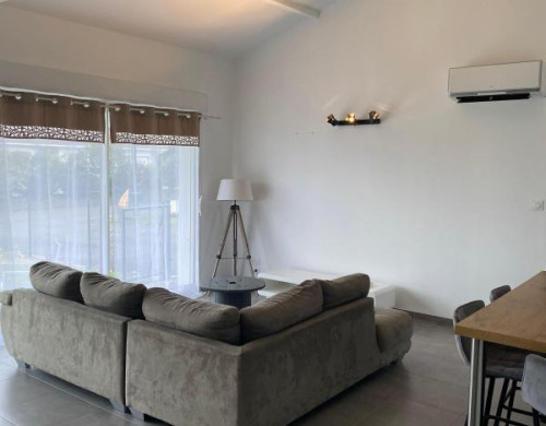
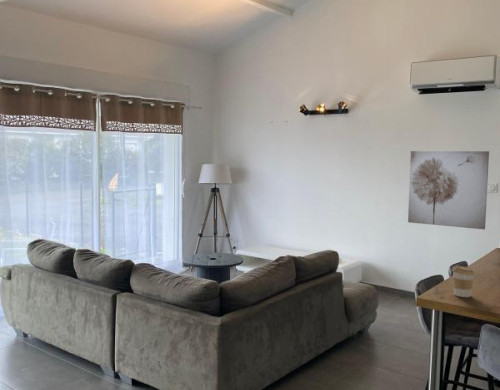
+ coffee cup [452,265,476,298]
+ wall art [407,150,490,230]
